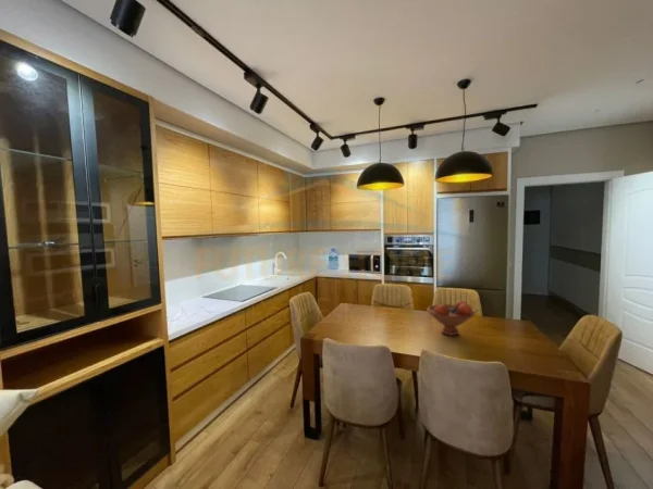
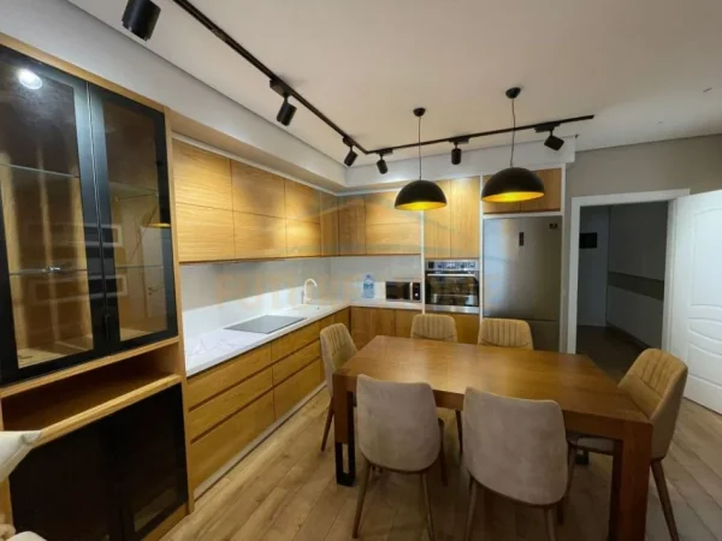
- fruit bowl [426,299,476,337]
